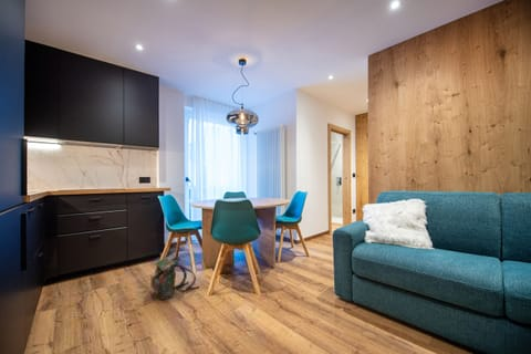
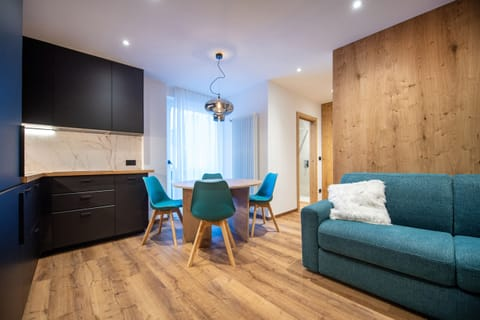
- backpack [149,257,200,301]
